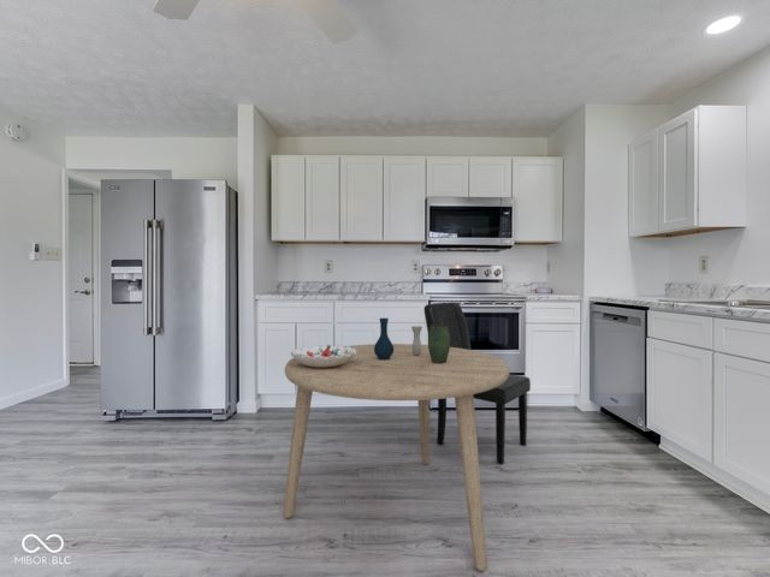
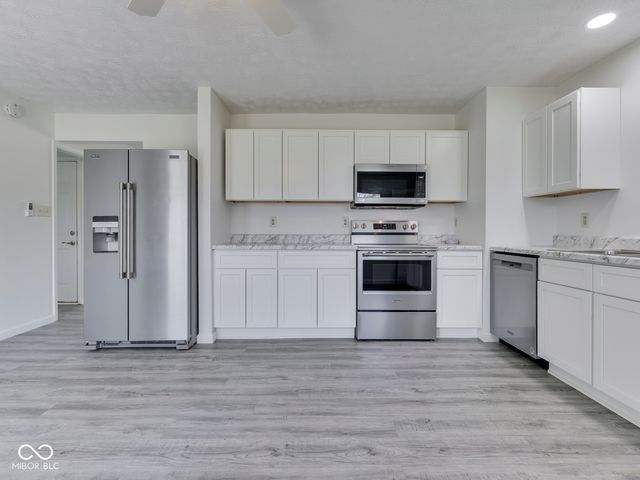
- chair [422,302,532,465]
- dining table [282,343,510,572]
- vase [374,317,450,363]
- decorative bowl [290,344,356,368]
